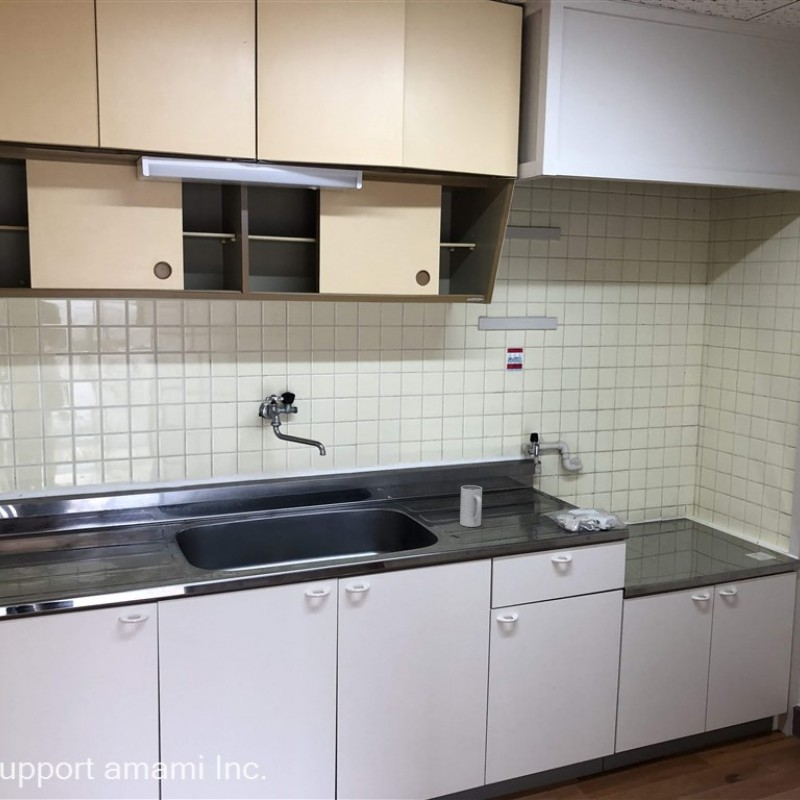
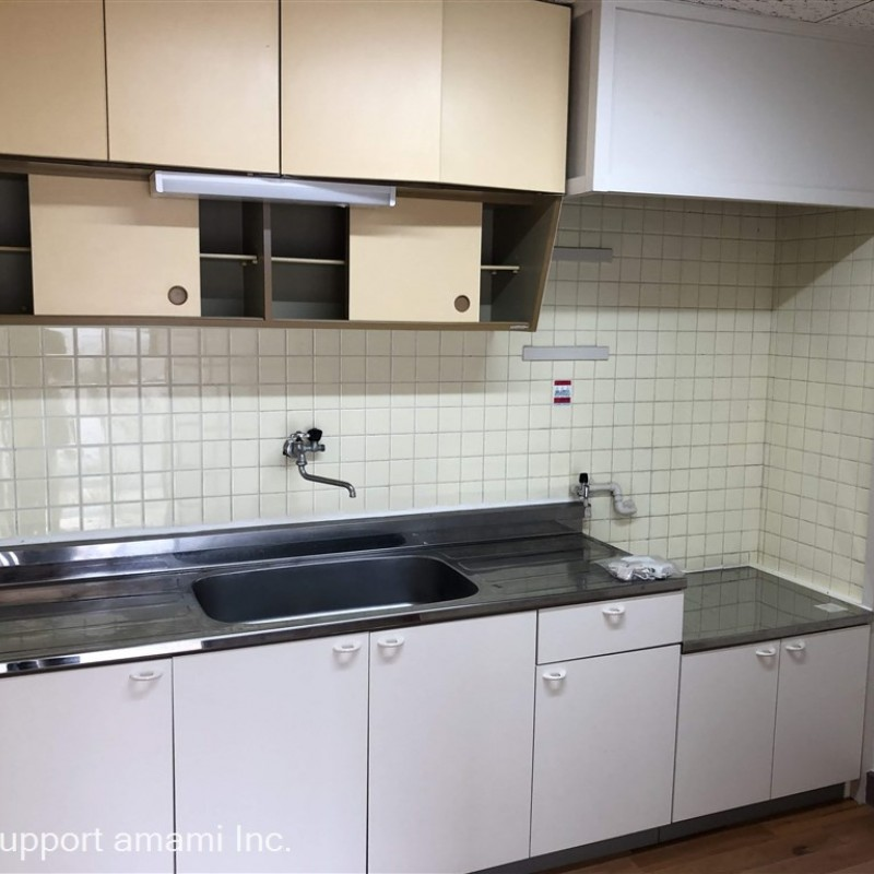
- mug [459,484,483,528]
